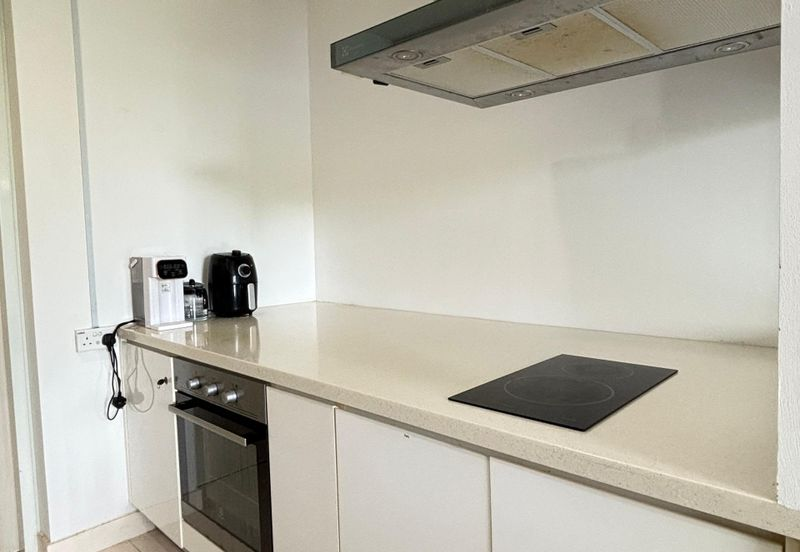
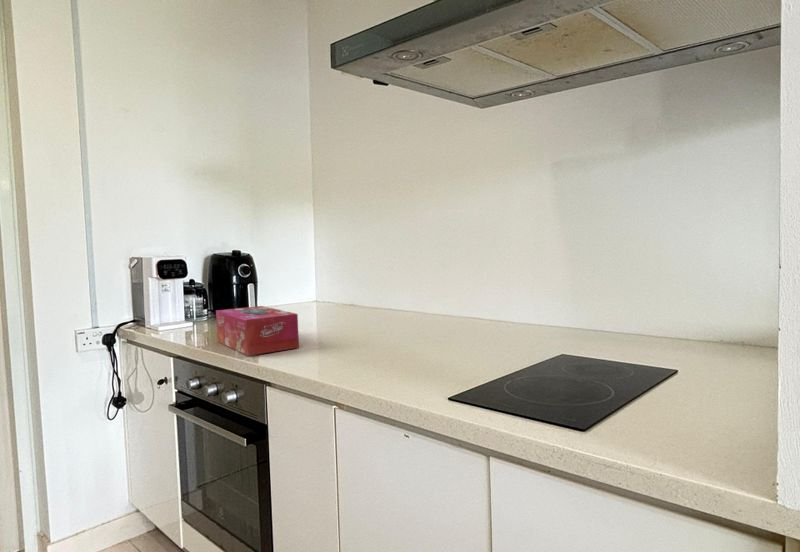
+ tissue box [215,305,300,357]
